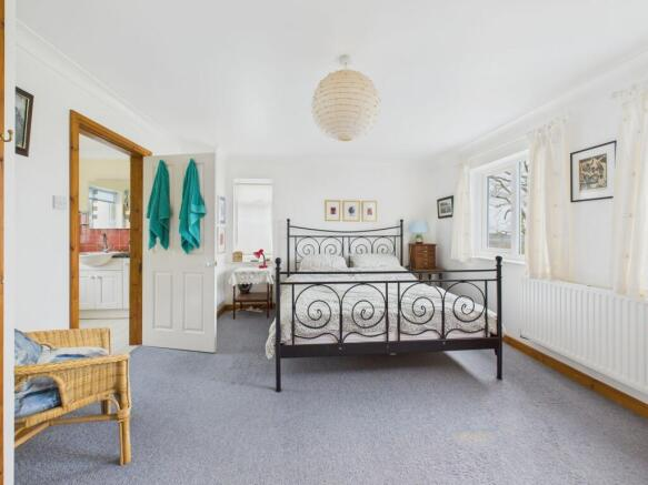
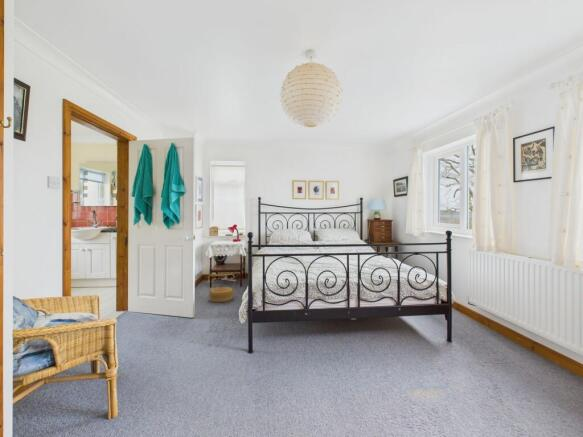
+ basket [207,273,235,303]
